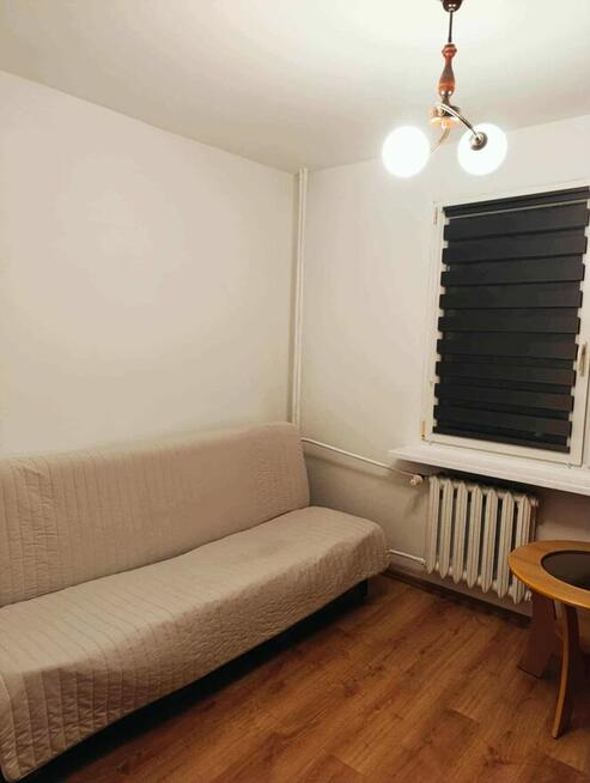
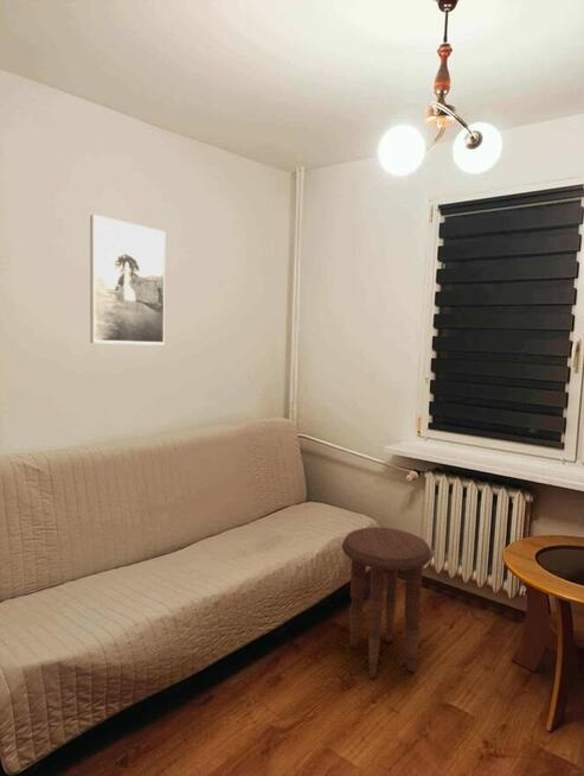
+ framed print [89,214,166,346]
+ side table [341,527,432,680]
